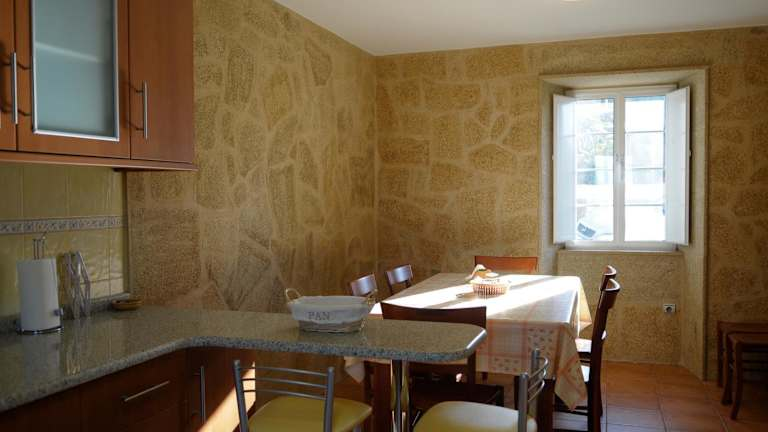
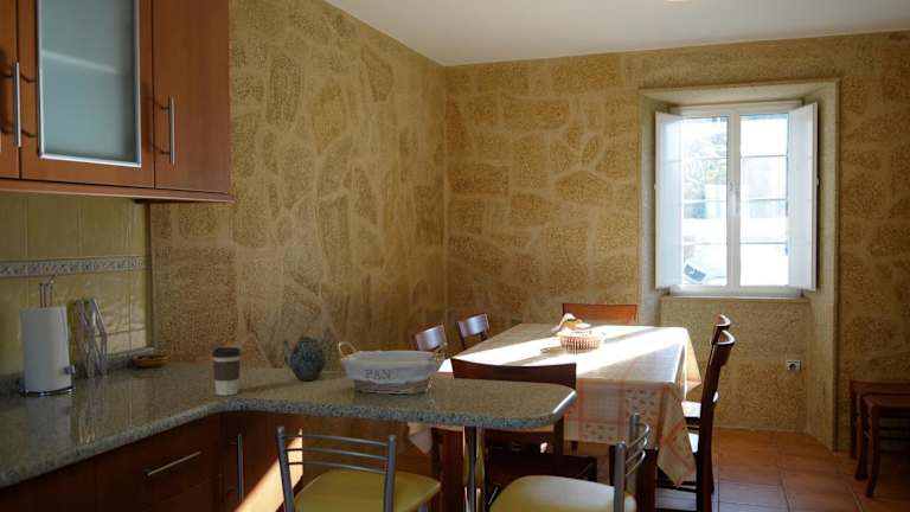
+ coffee cup [211,346,242,397]
+ teapot [281,335,333,382]
